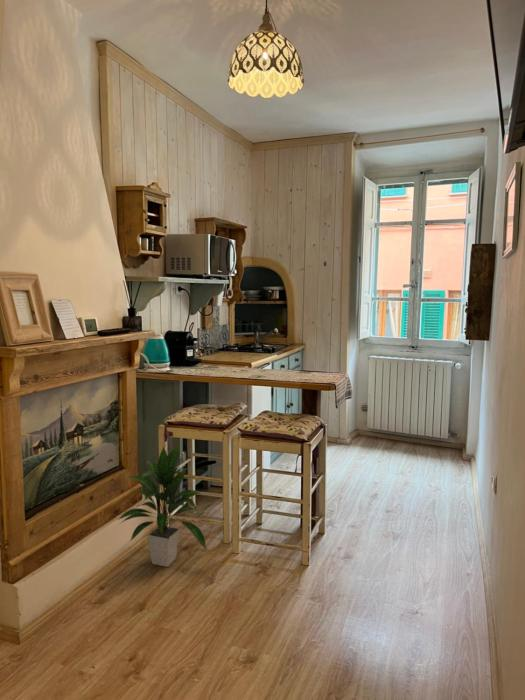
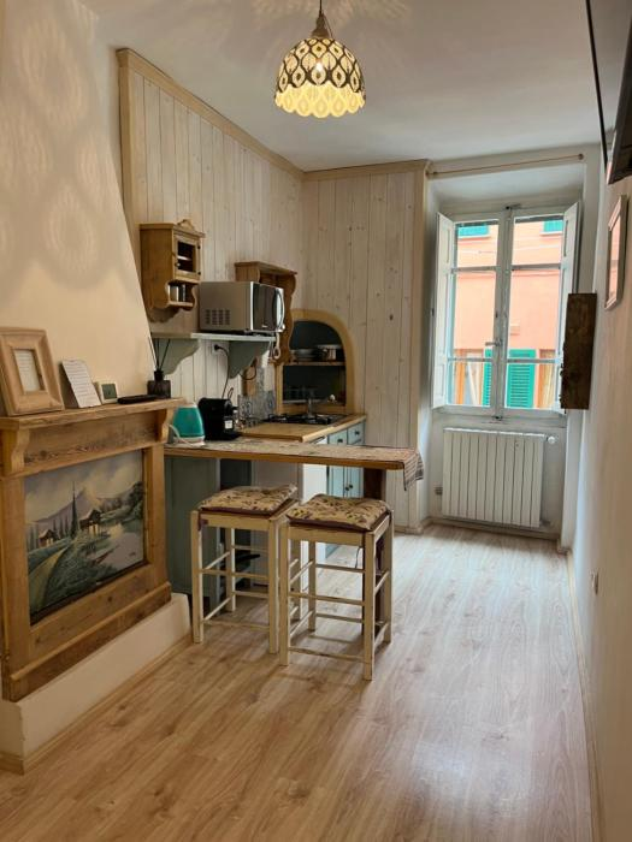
- indoor plant [116,442,207,568]
